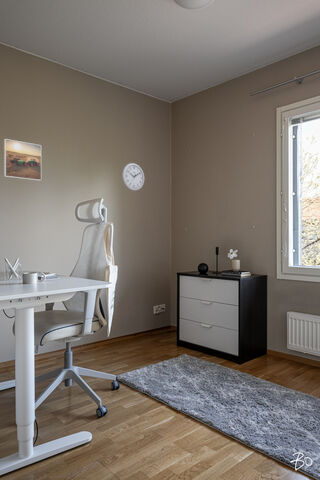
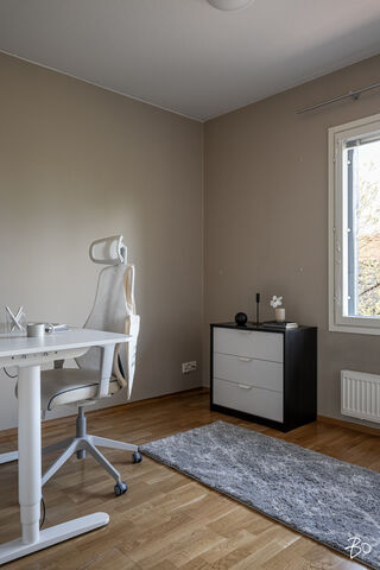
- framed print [3,138,42,182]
- wall clock [121,162,145,192]
